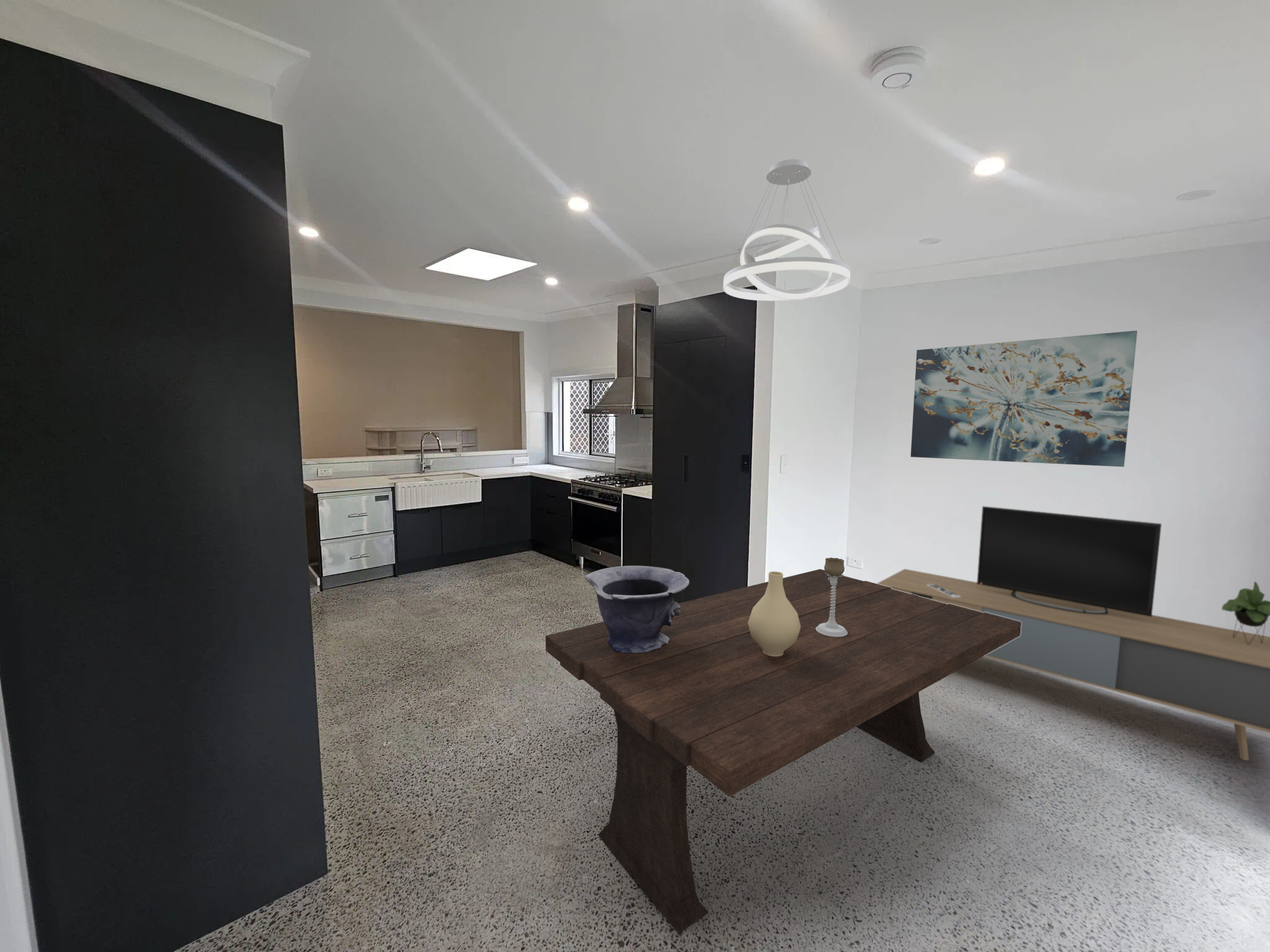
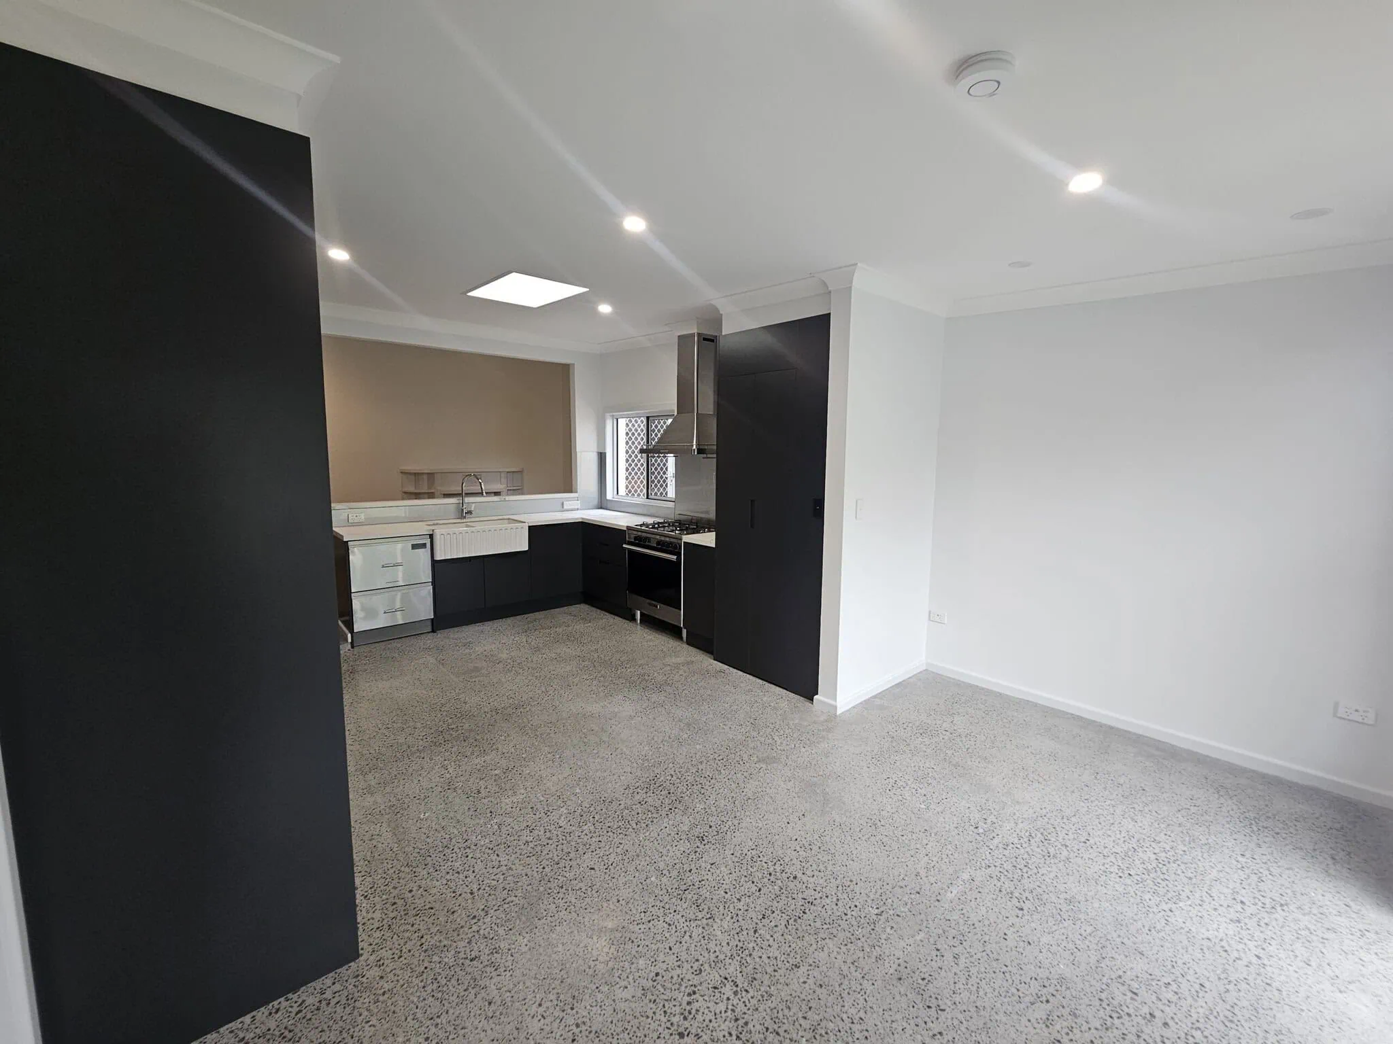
- media console [876,506,1270,761]
- decorative bowl [584,565,690,653]
- vase [748,571,801,656]
- candle holder [815,557,848,637]
- wall art [910,330,1138,467]
- pendant light [723,159,851,301]
- dining table [545,568,1021,934]
